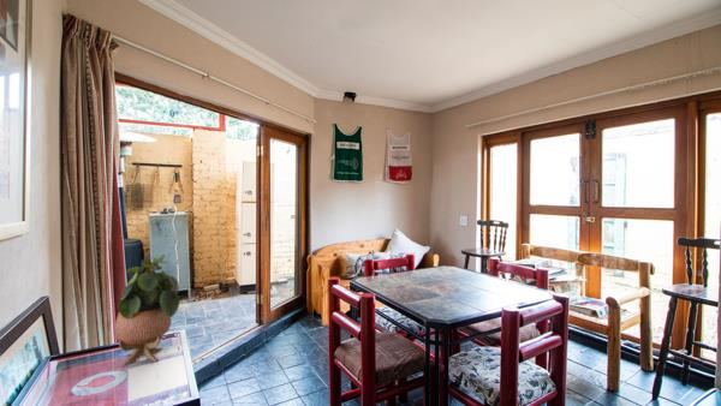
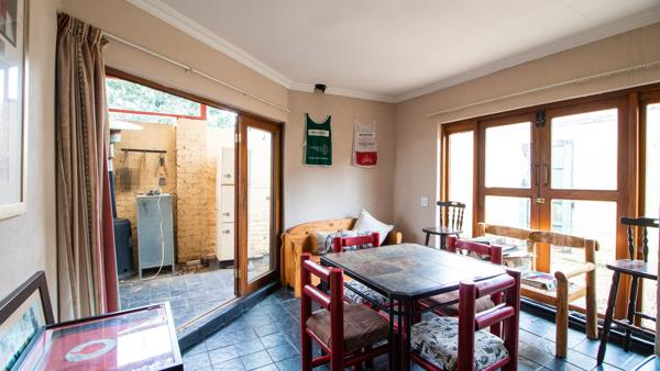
- potted plant [113,253,181,369]
